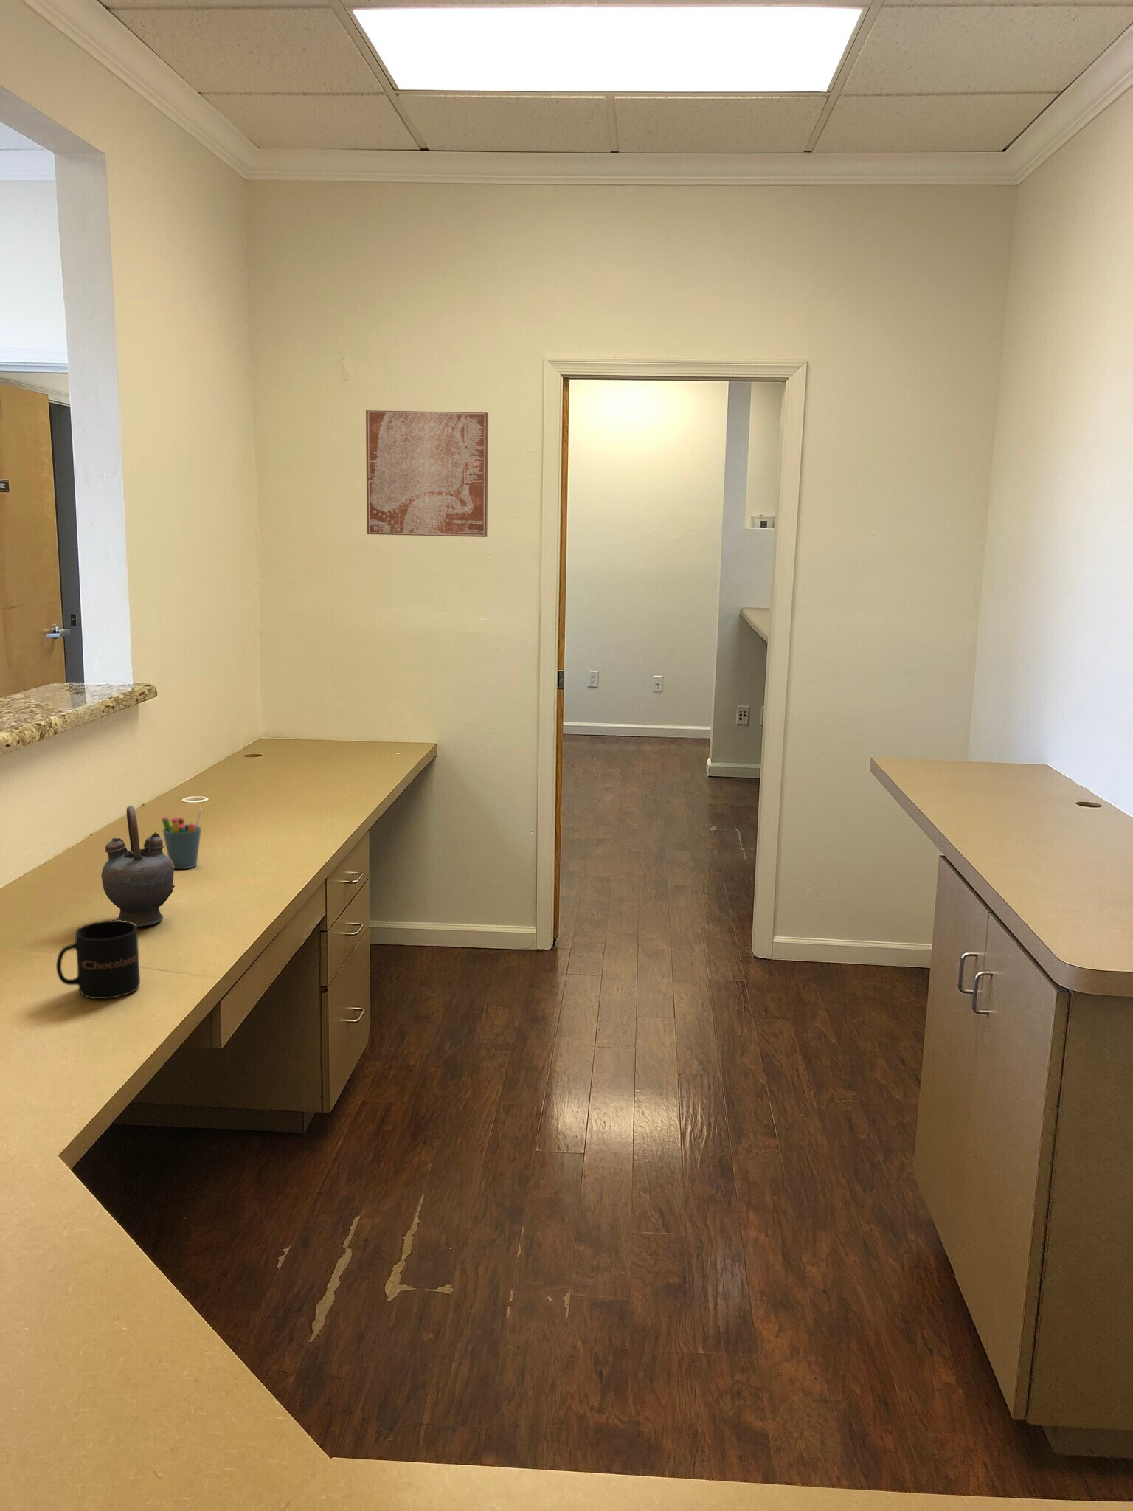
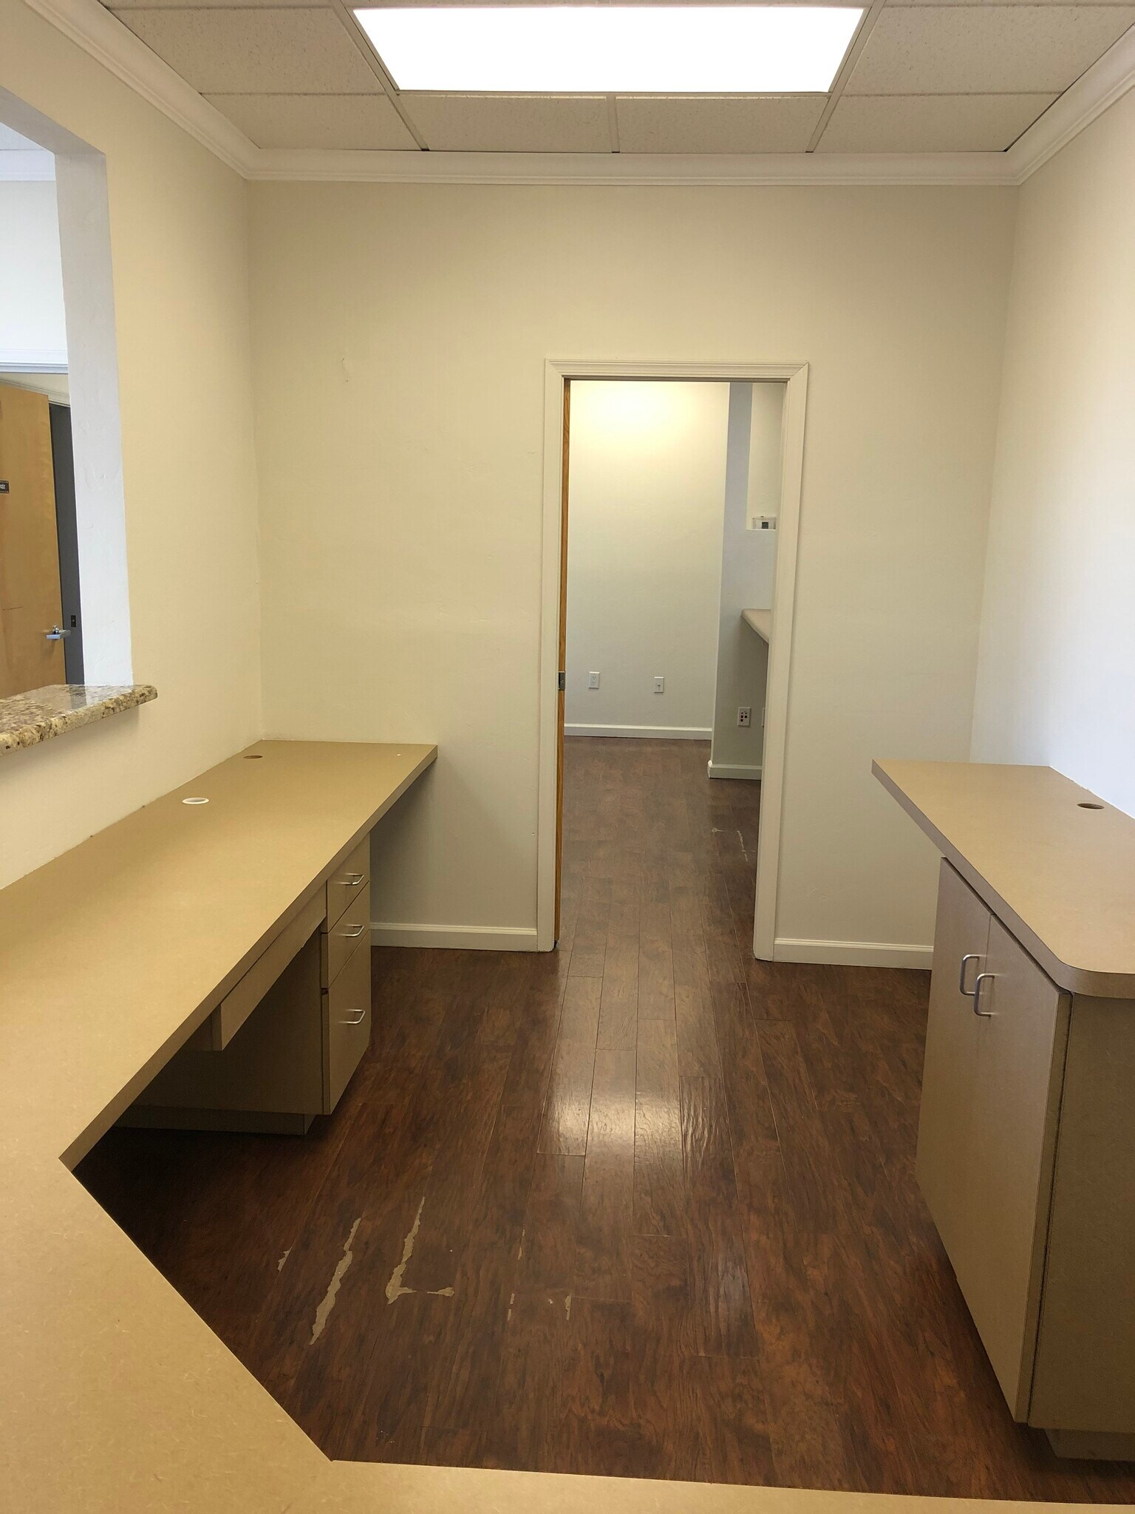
- pen holder [161,808,202,870]
- mug [55,920,140,999]
- teapot [100,805,176,927]
- wall art [365,409,489,538]
